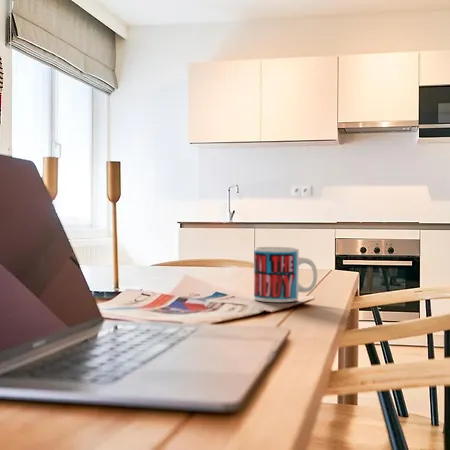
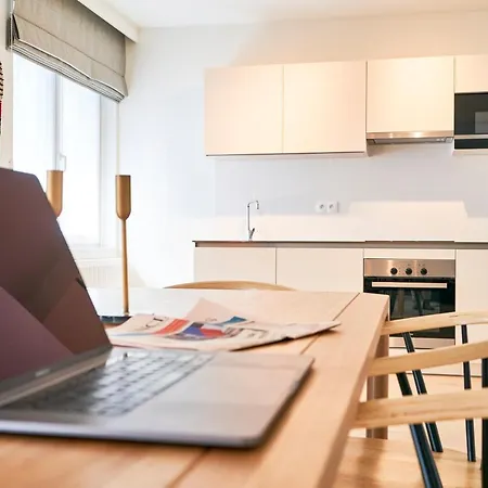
- mug [253,246,318,303]
